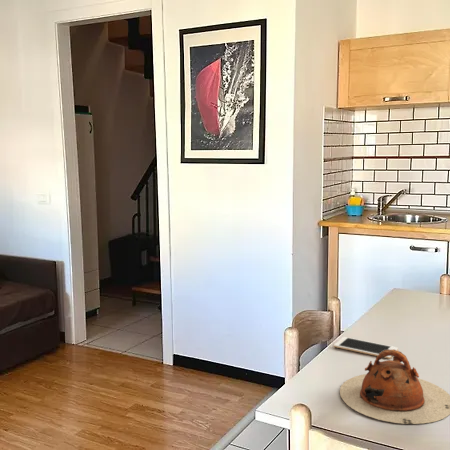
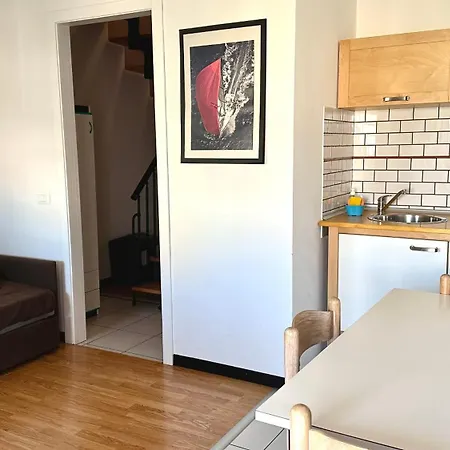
- cell phone [333,336,399,360]
- teapot [339,349,450,425]
